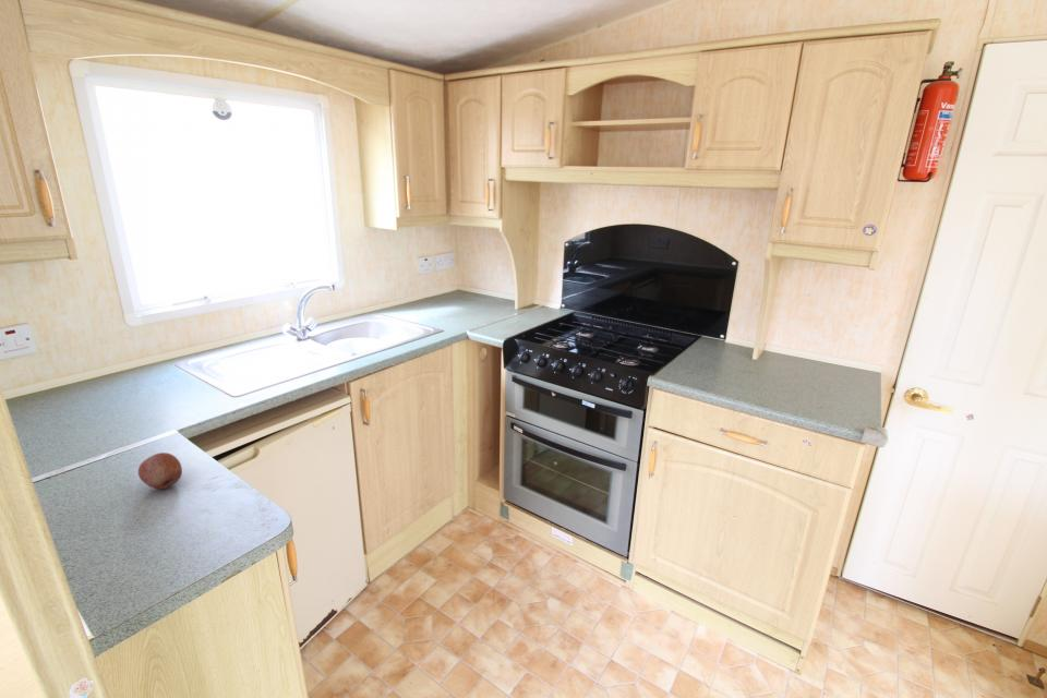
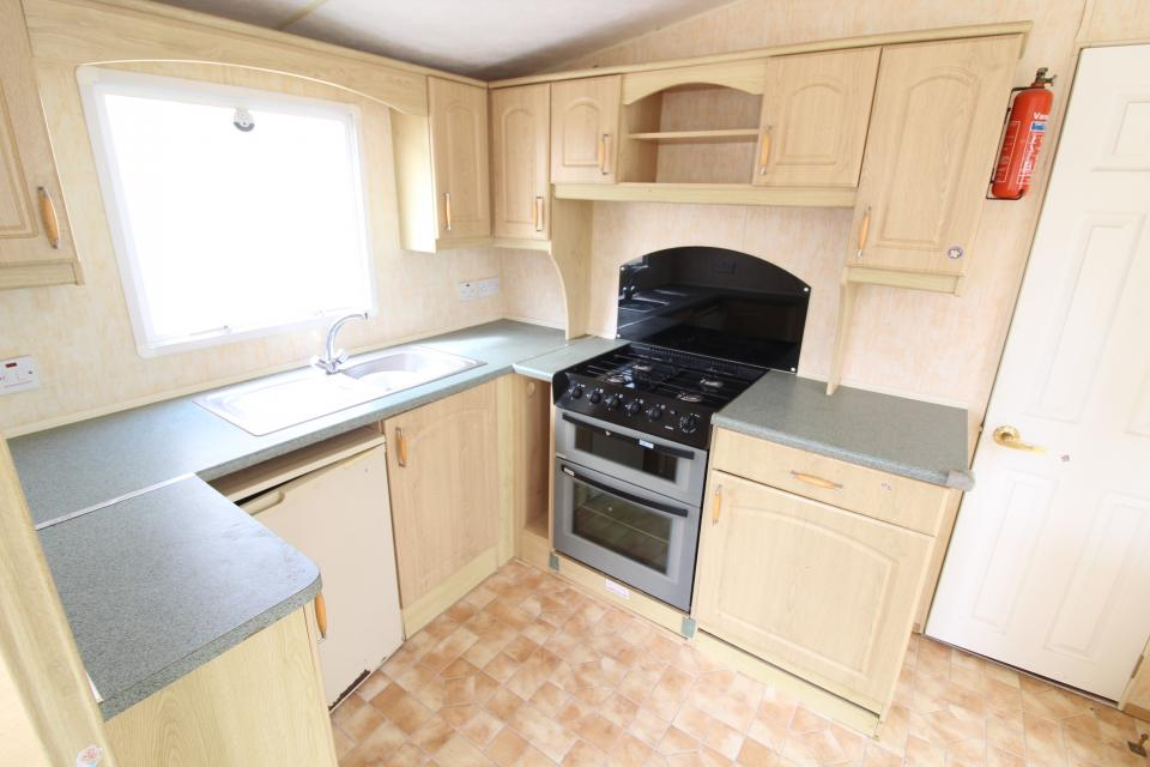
- fruit [137,452,183,490]
